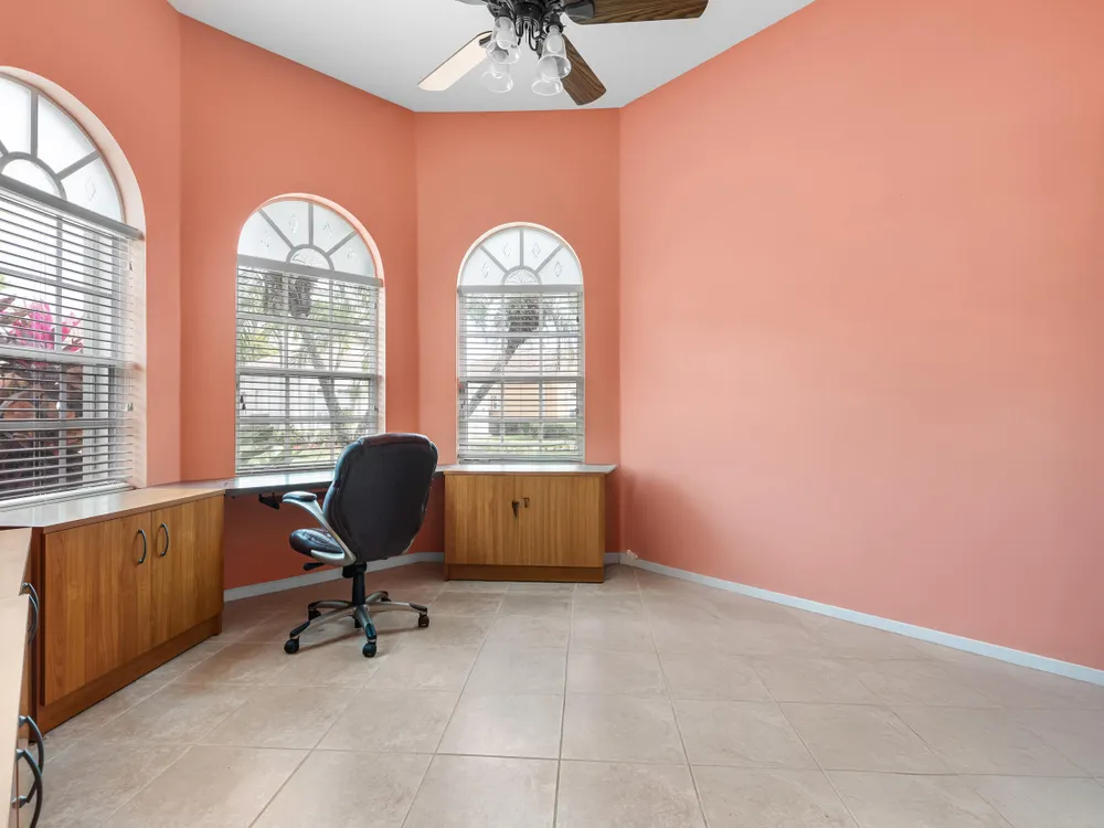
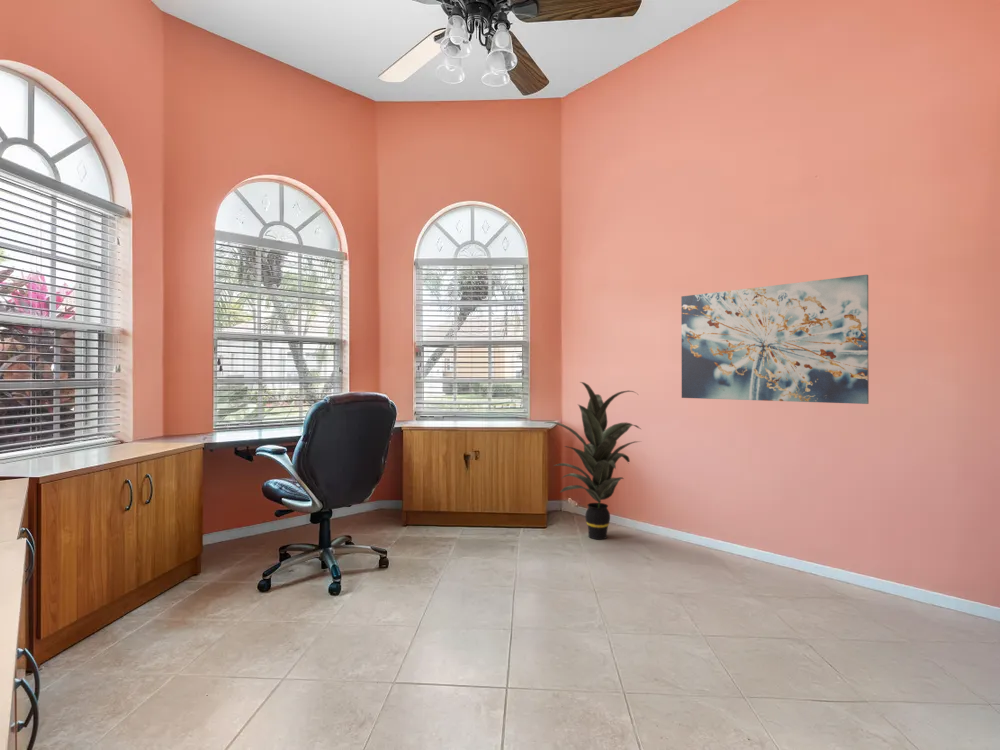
+ indoor plant [545,381,642,541]
+ wall art [680,274,870,405]
